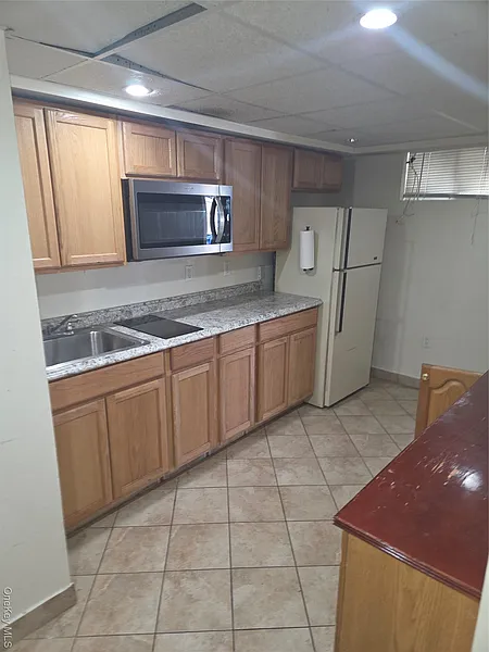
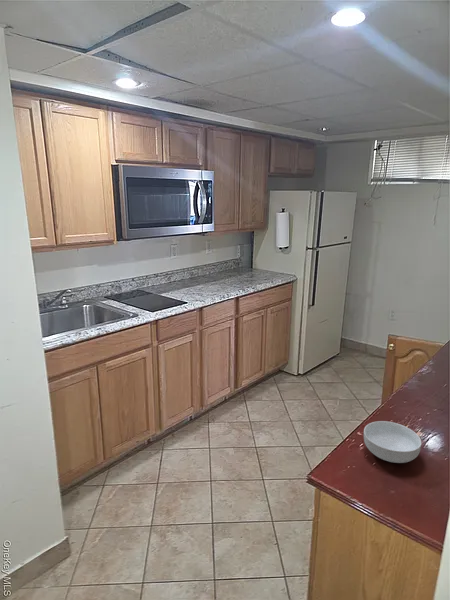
+ cereal bowl [363,420,423,464]
